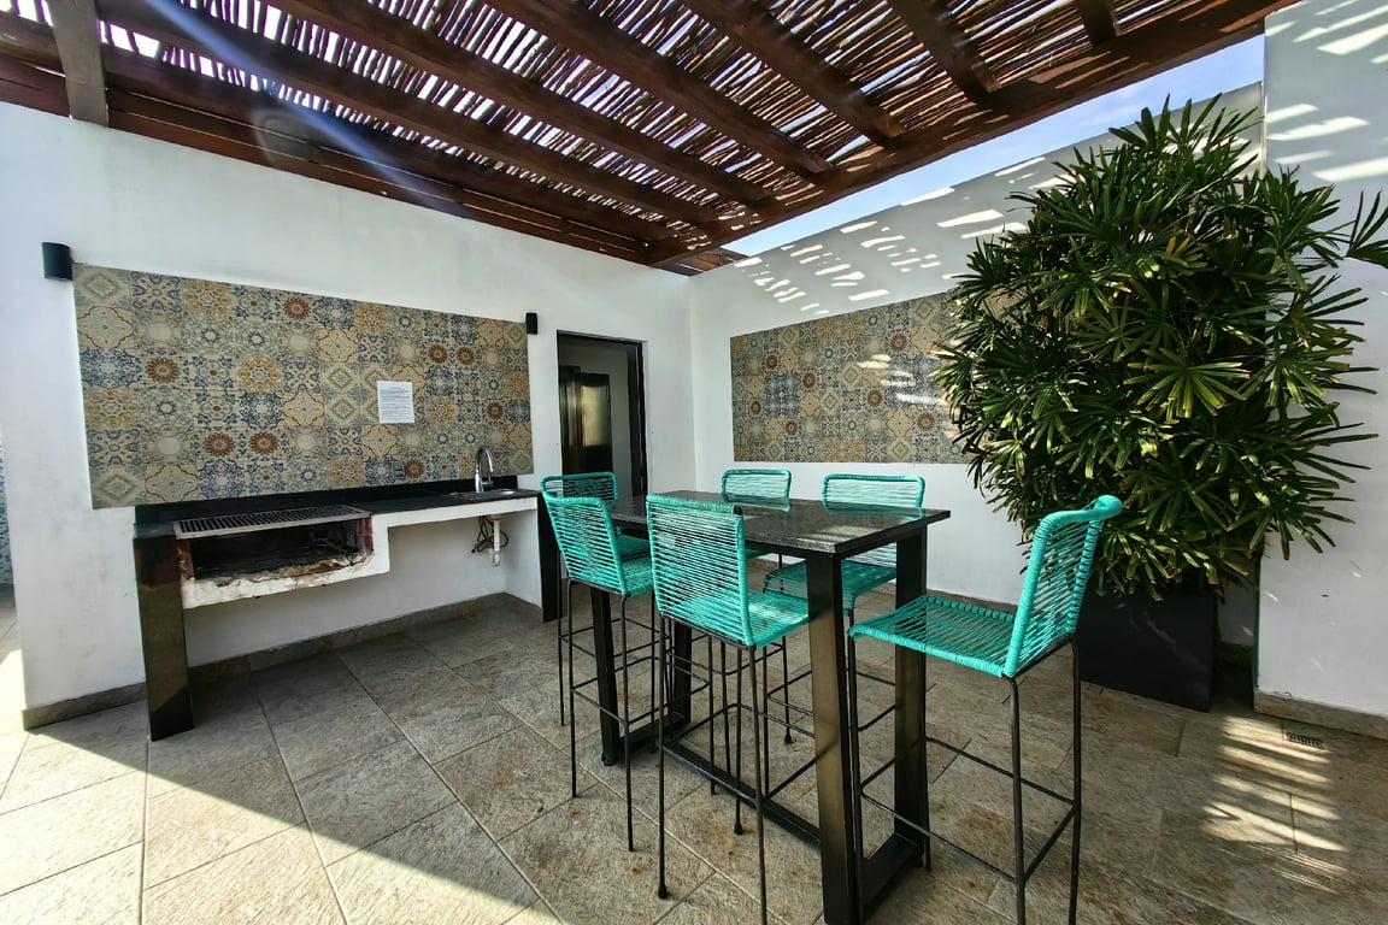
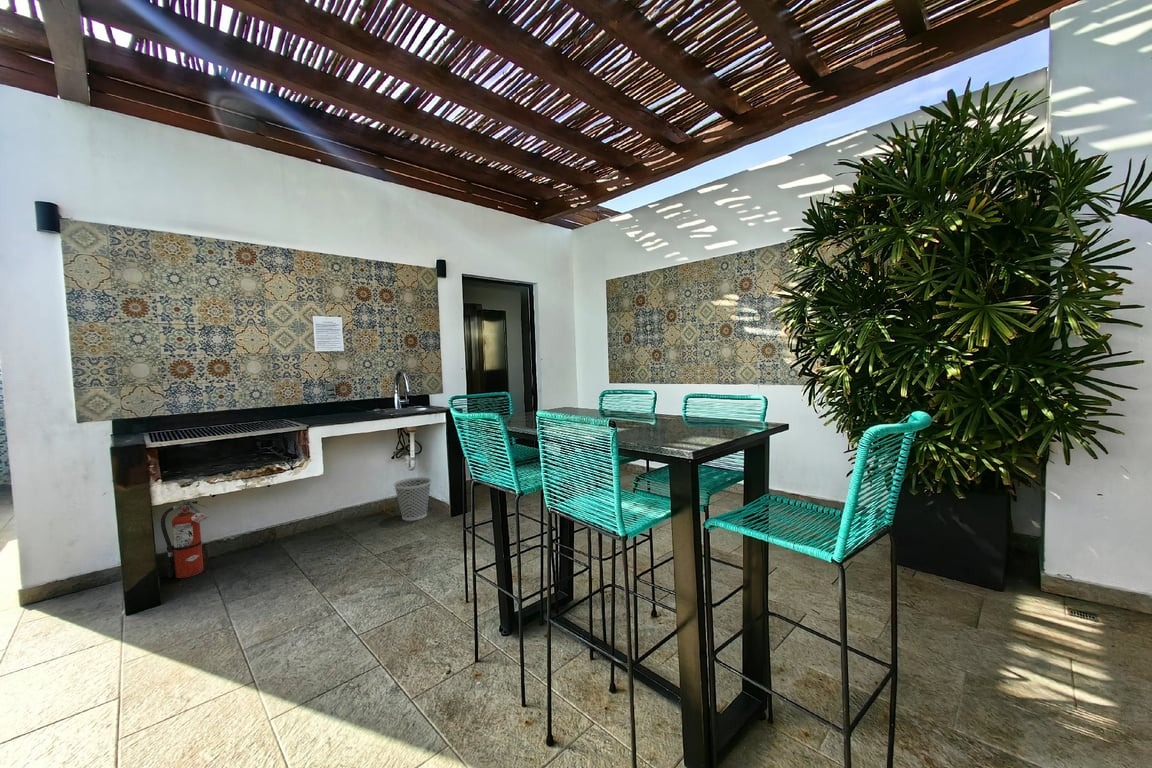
+ wastebasket [393,476,433,522]
+ fire extinguisher [160,498,211,579]
